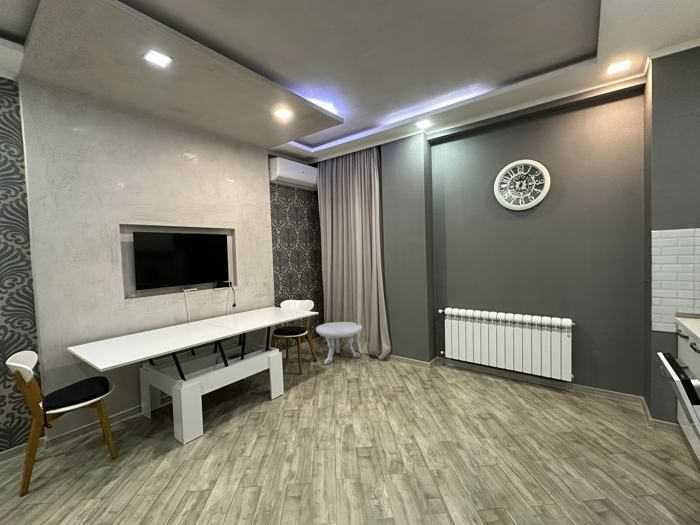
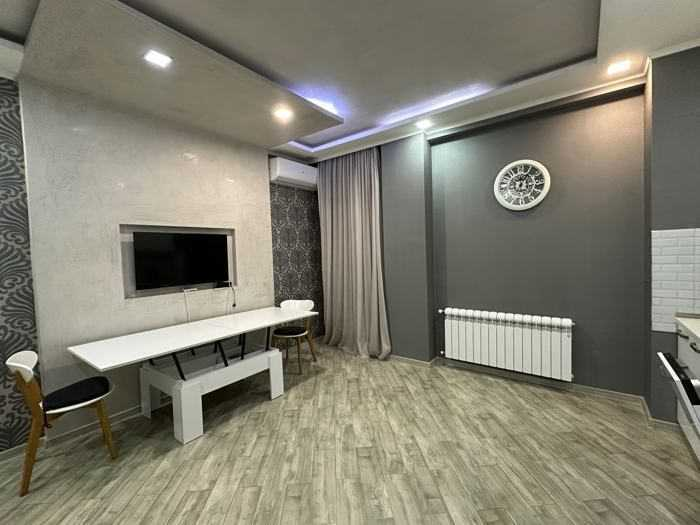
- side table [315,321,363,365]
